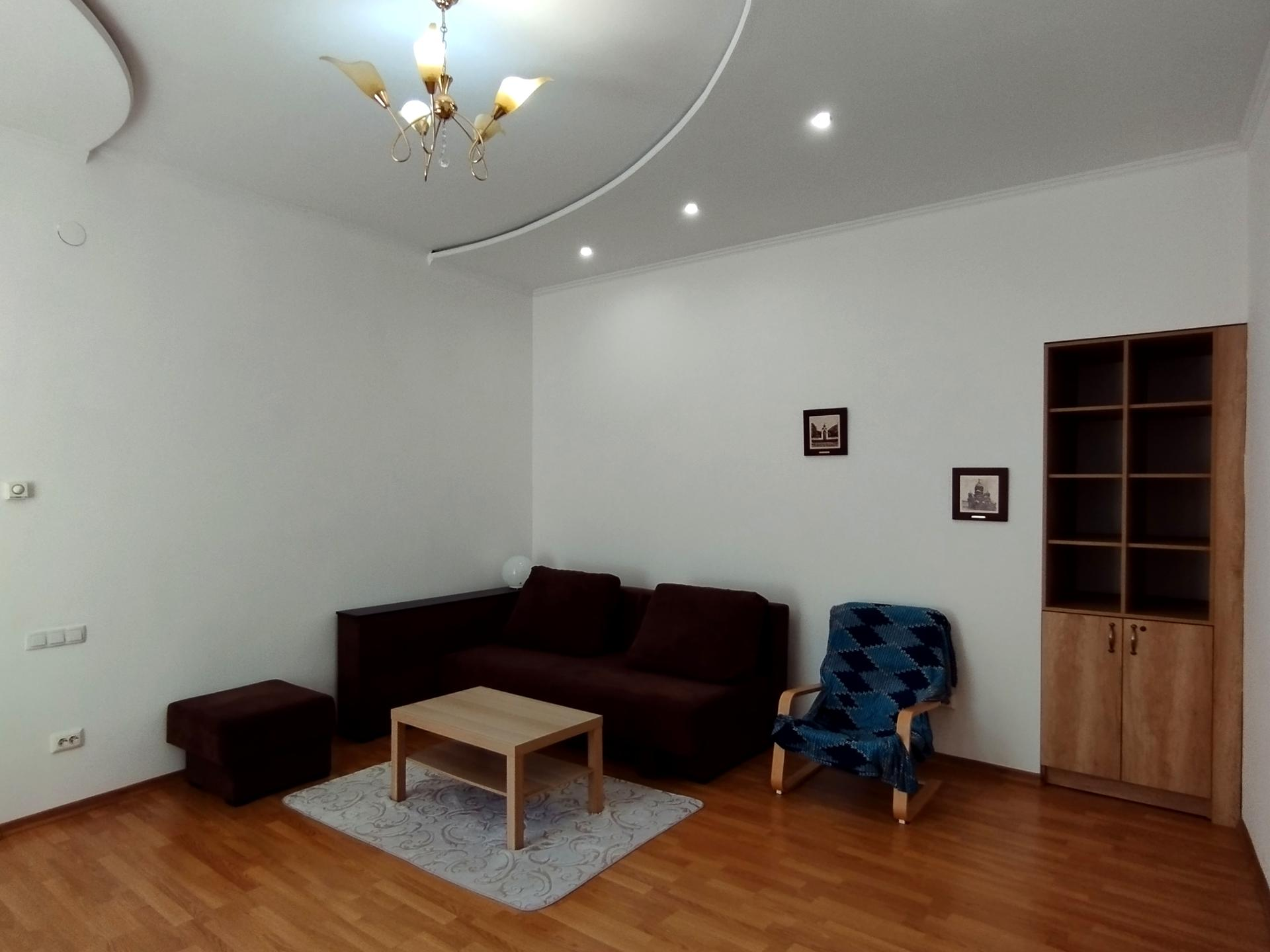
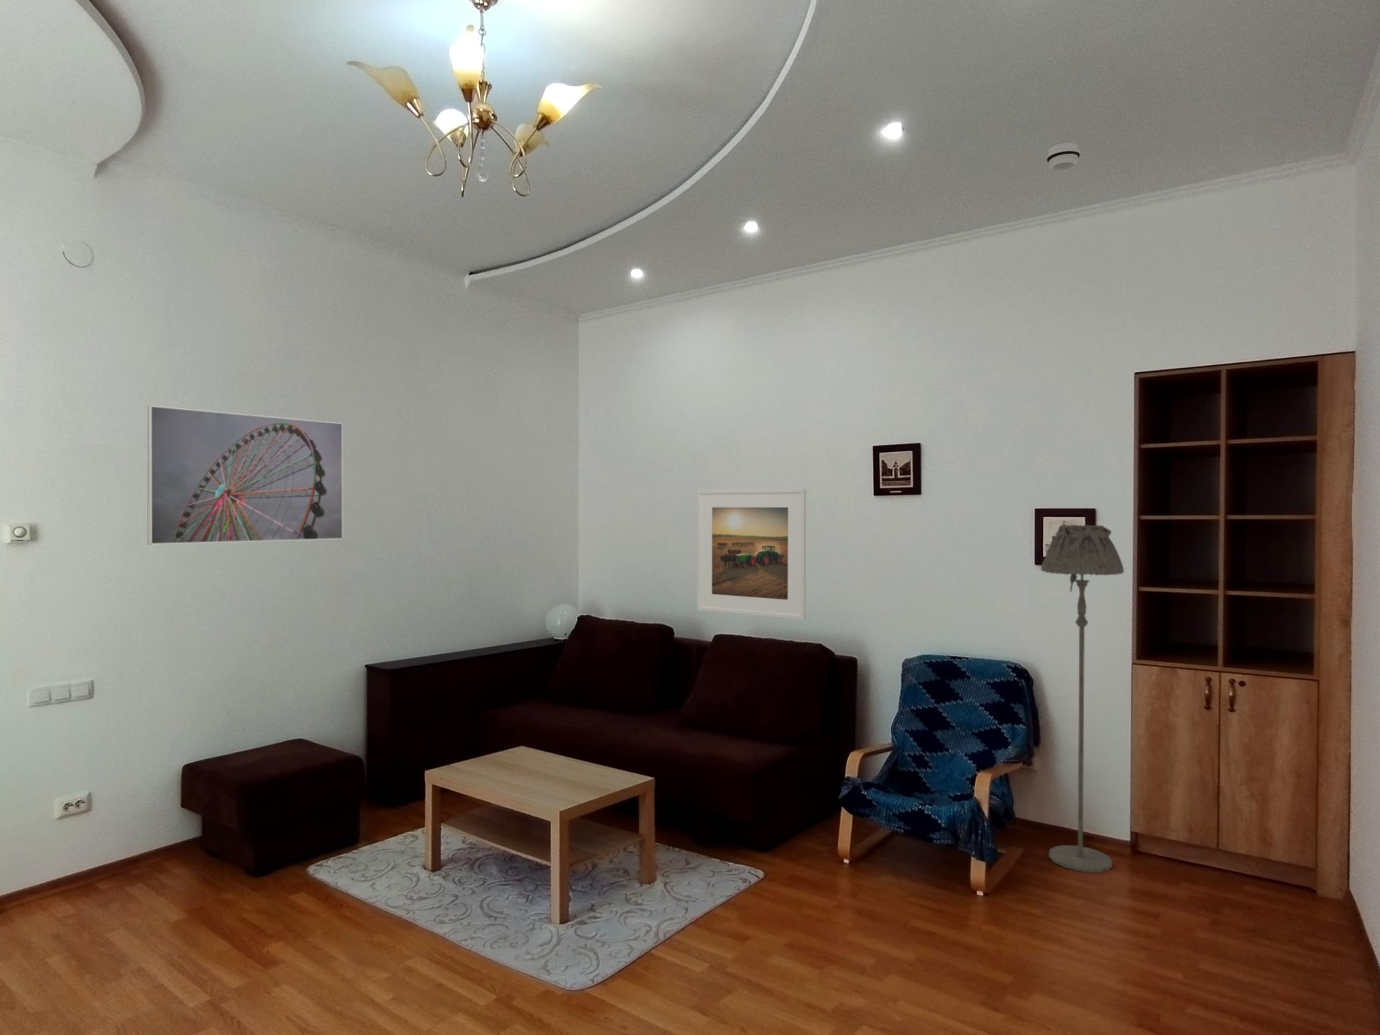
+ floor lamp [1040,524,1125,873]
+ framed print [697,487,806,621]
+ smoke detector [1045,142,1081,172]
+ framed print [147,404,343,546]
